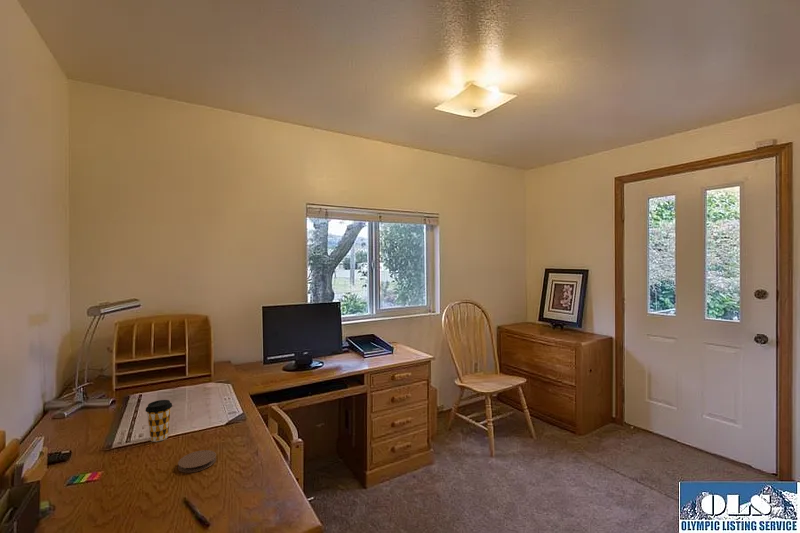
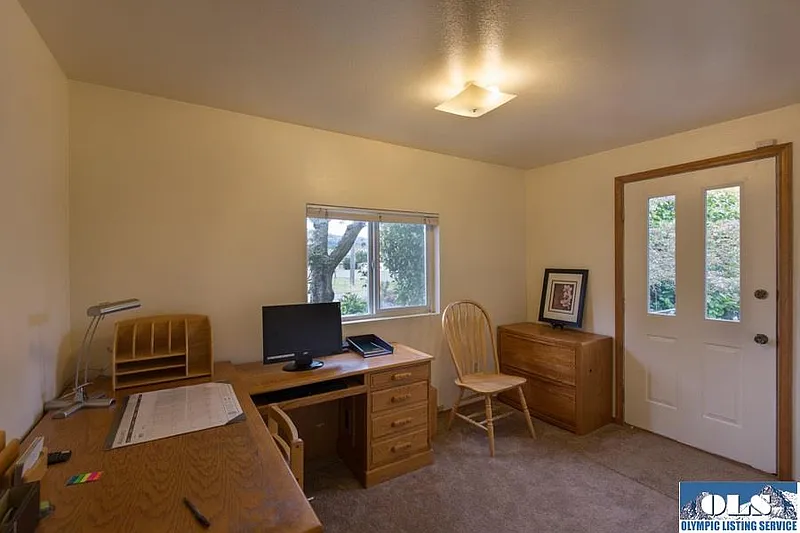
- coffee cup [144,399,173,443]
- coaster [177,449,217,473]
